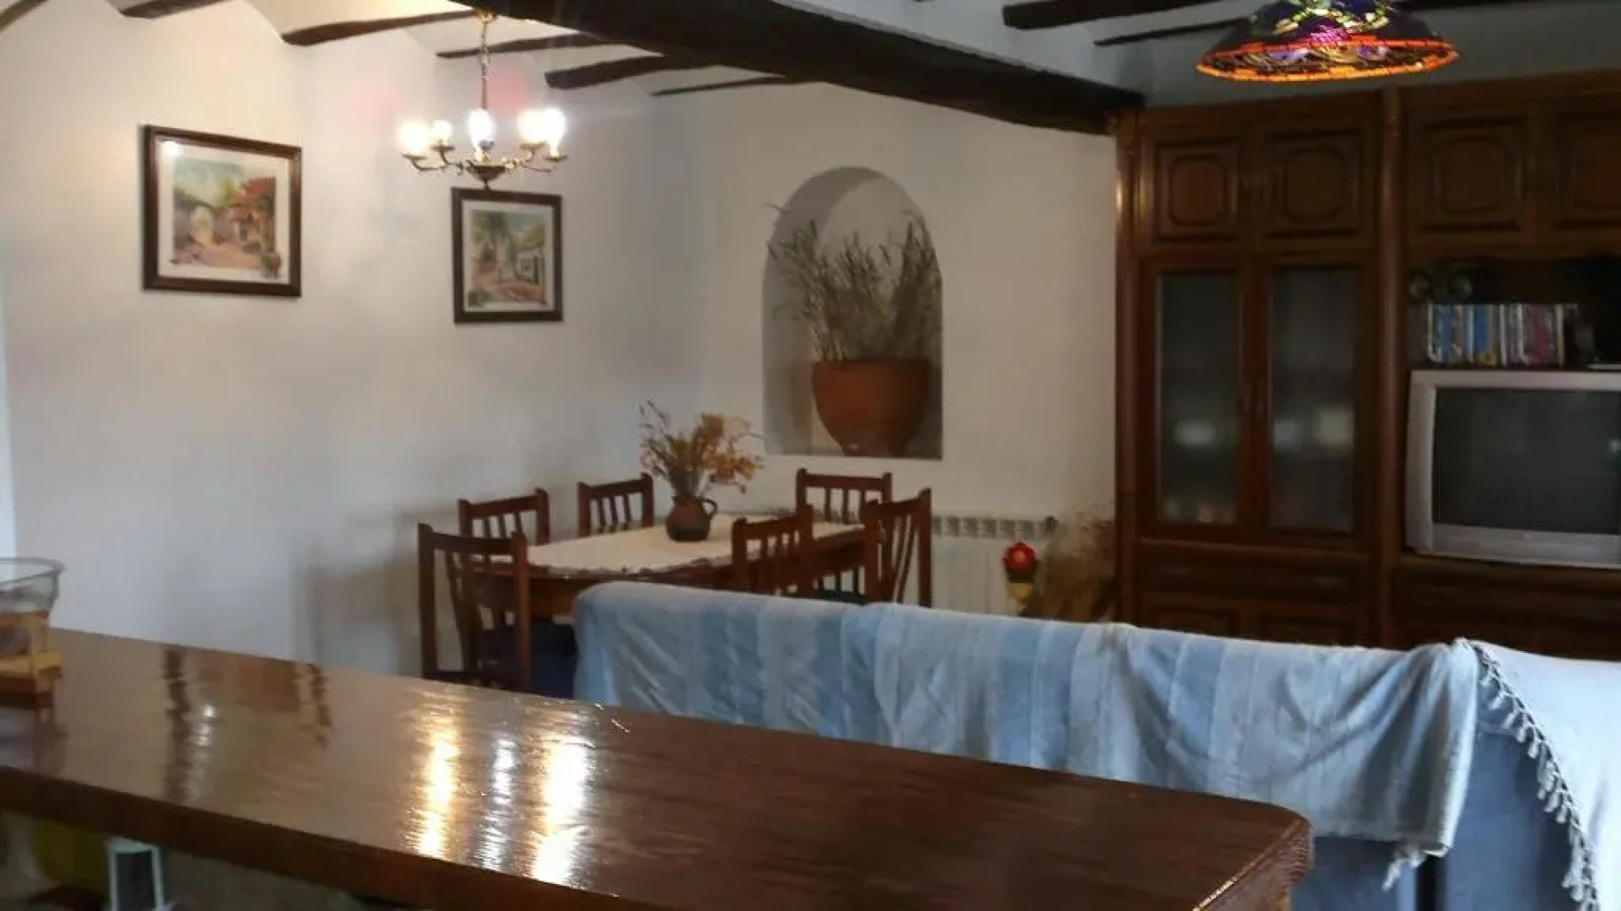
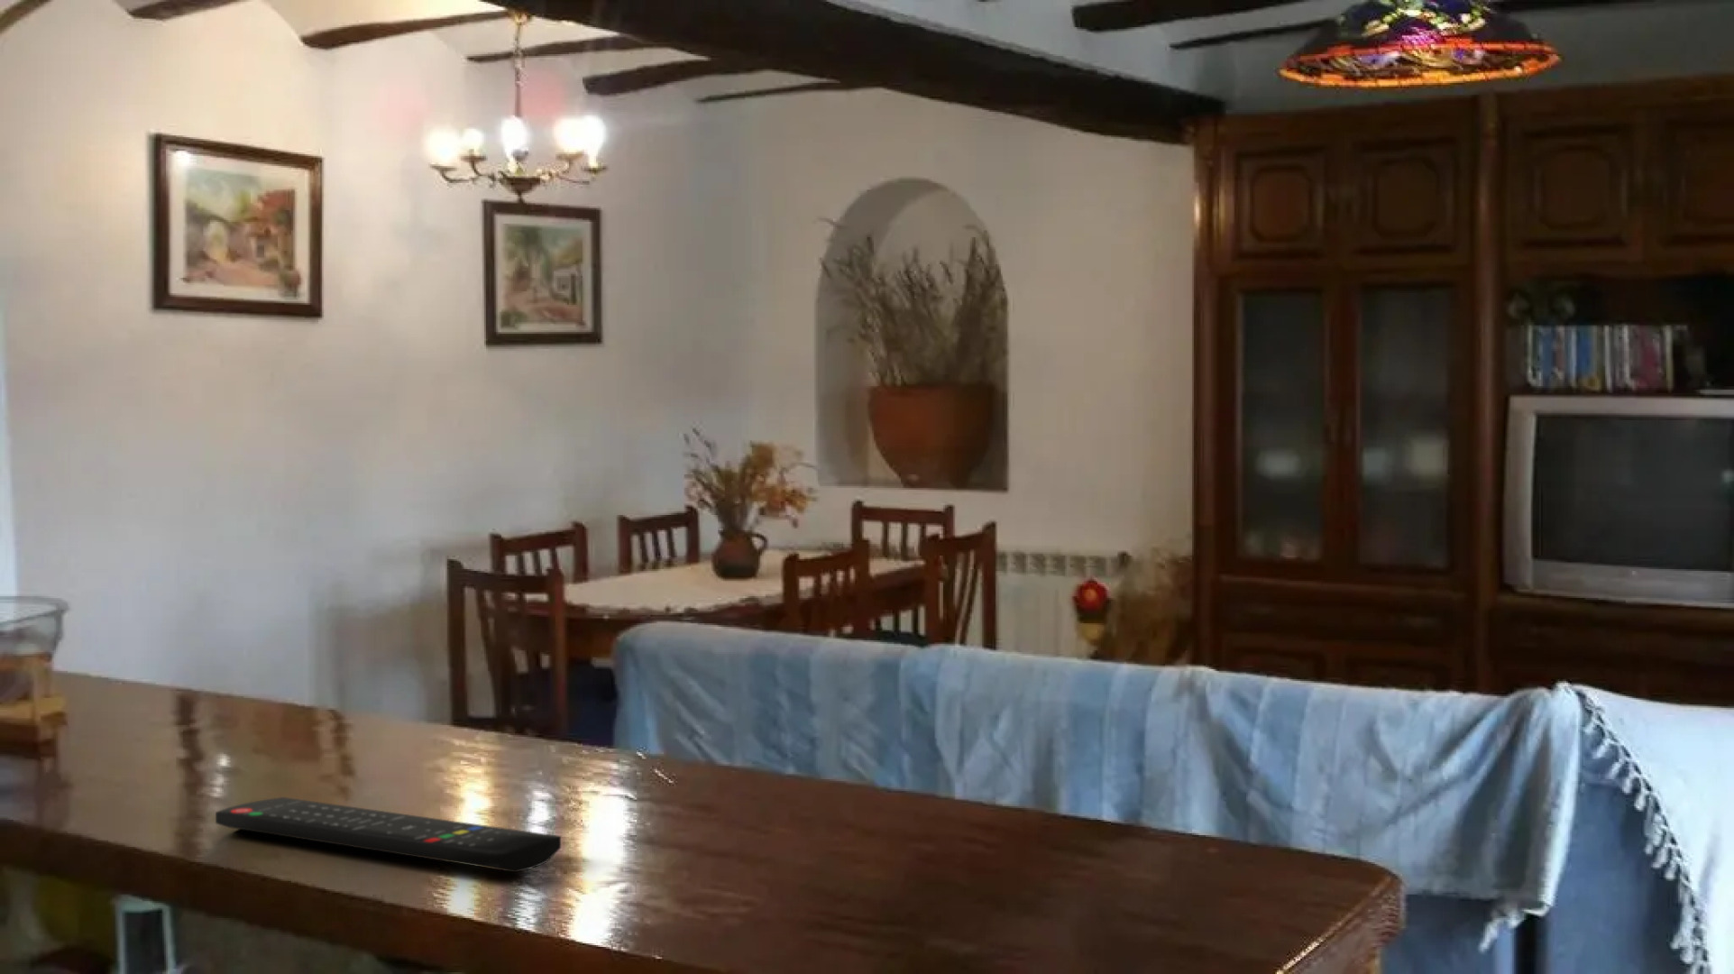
+ remote control [214,797,562,873]
